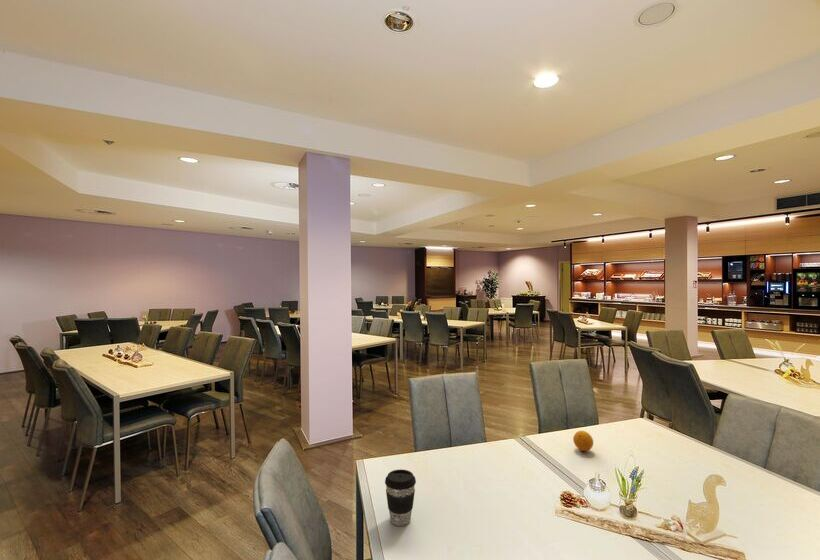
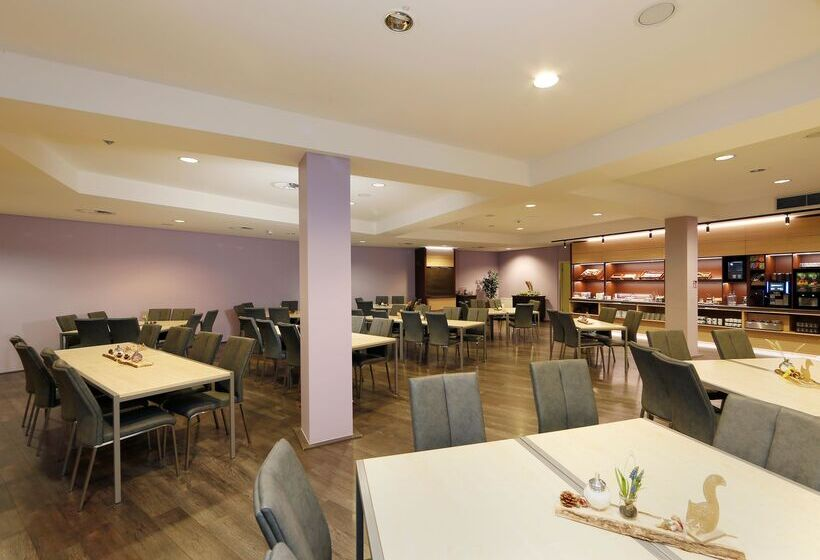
- fruit [572,430,594,452]
- coffee cup [384,469,417,527]
